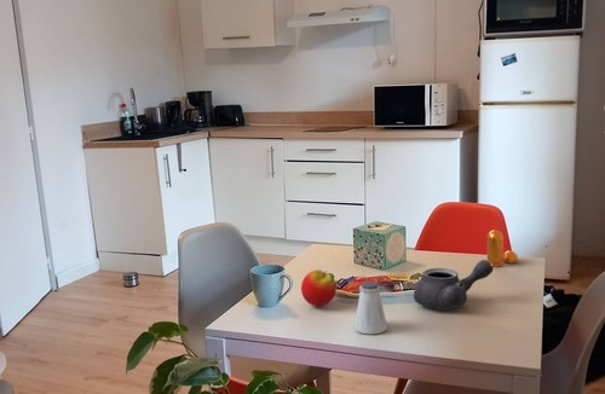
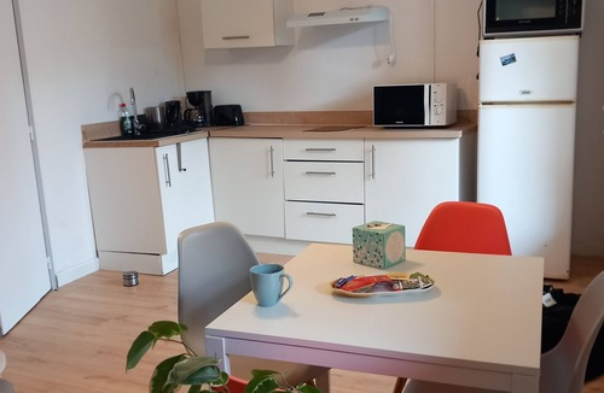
- pepper shaker [486,228,519,267]
- teapot [413,259,494,311]
- apple [300,268,338,307]
- saltshaker [353,280,388,335]
